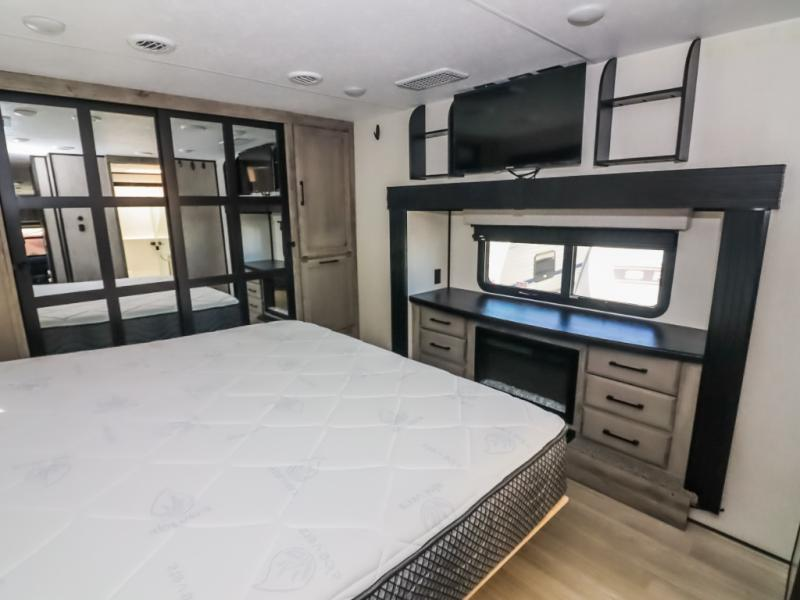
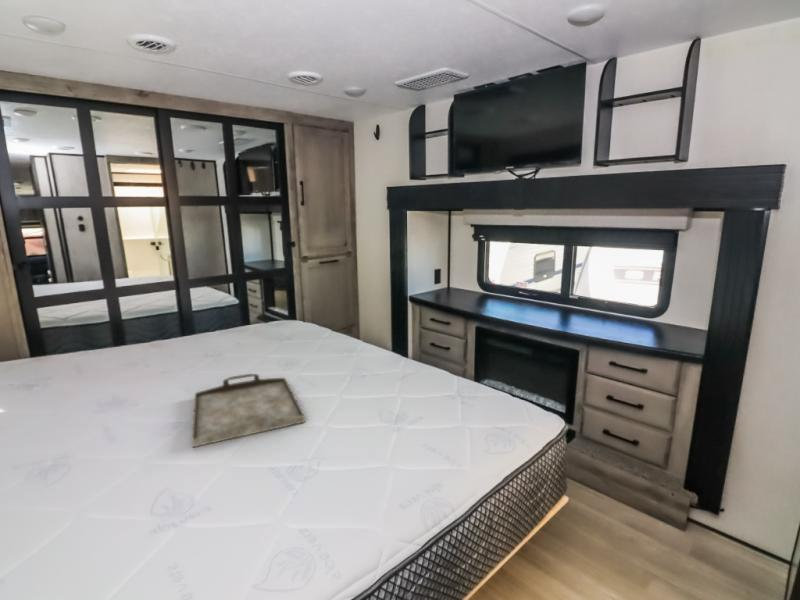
+ serving tray [191,373,306,448]
